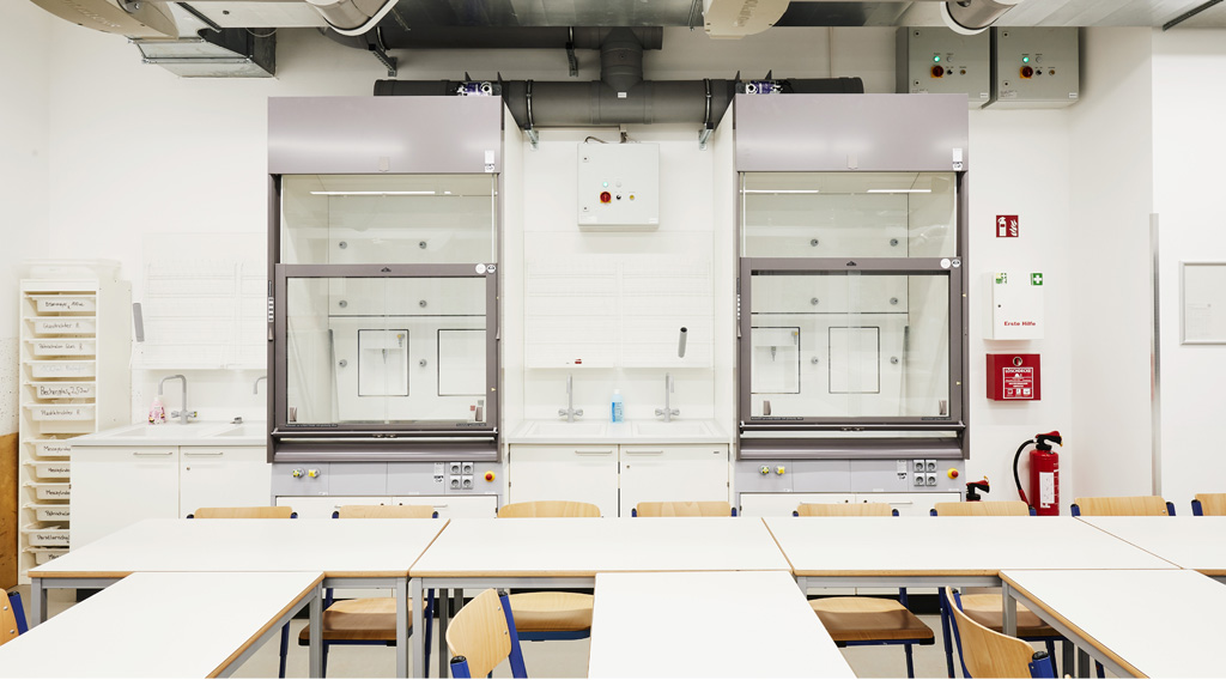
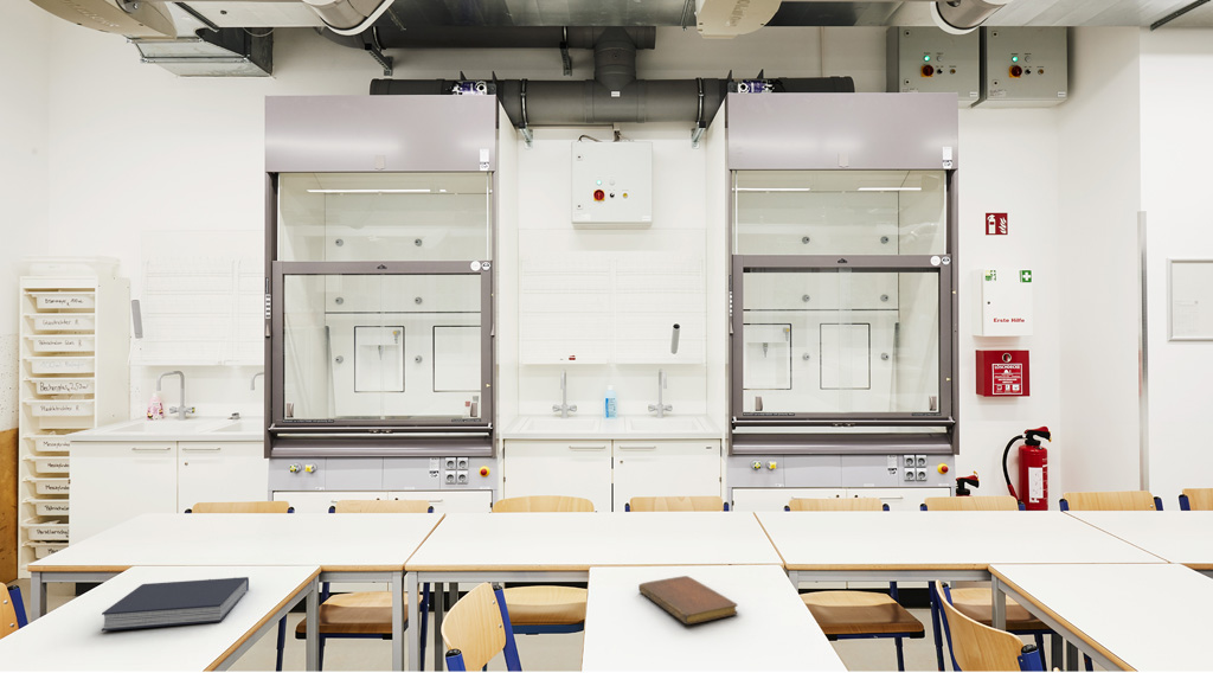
+ book [101,576,250,632]
+ notebook [637,575,738,626]
